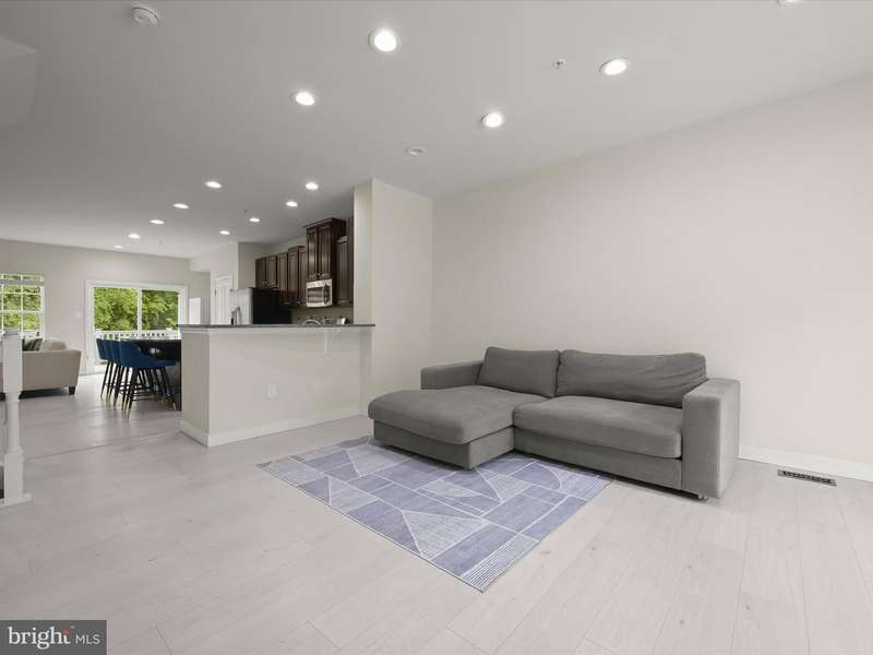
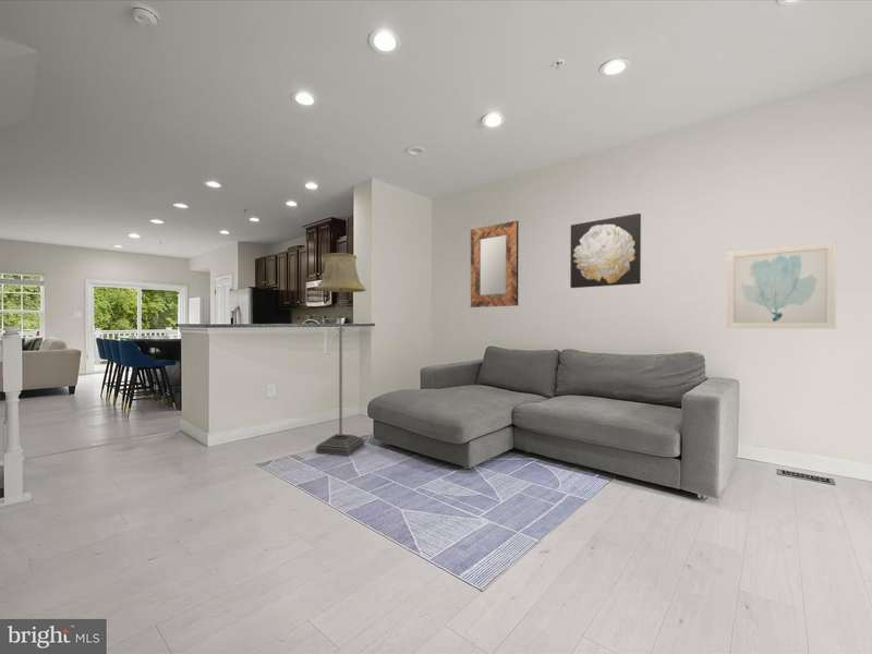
+ floor lamp [314,252,367,457]
+ wall art [569,213,642,289]
+ home mirror [470,220,520,308]
+ wall art [726,241,837,330]
